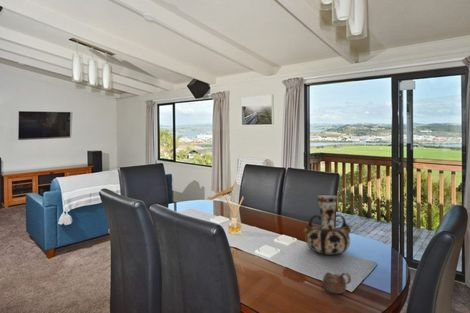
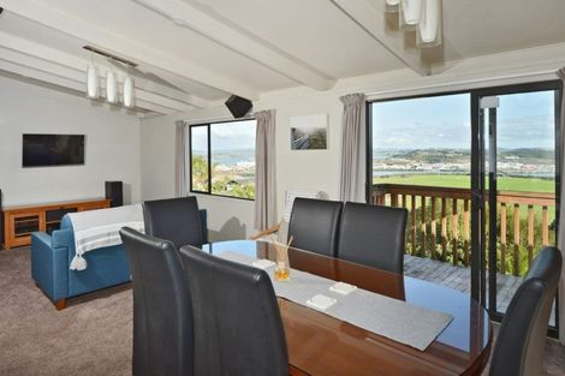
- cup [321,271,352,295]
- vase [303,194,352,256]
